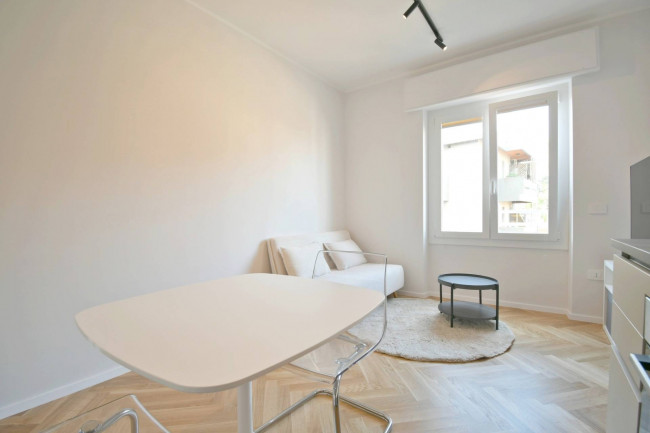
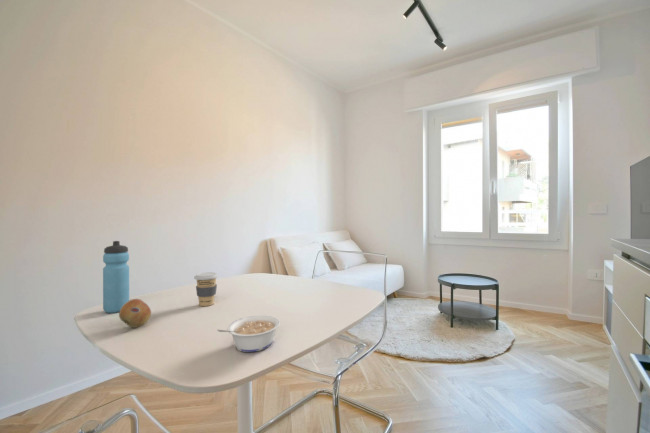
+ fruit [118,298,152,329]
+ legume [216,314,281,353]
+ water bottle [102,240,130,314]
+ coffee cup [193,271,219,307]
